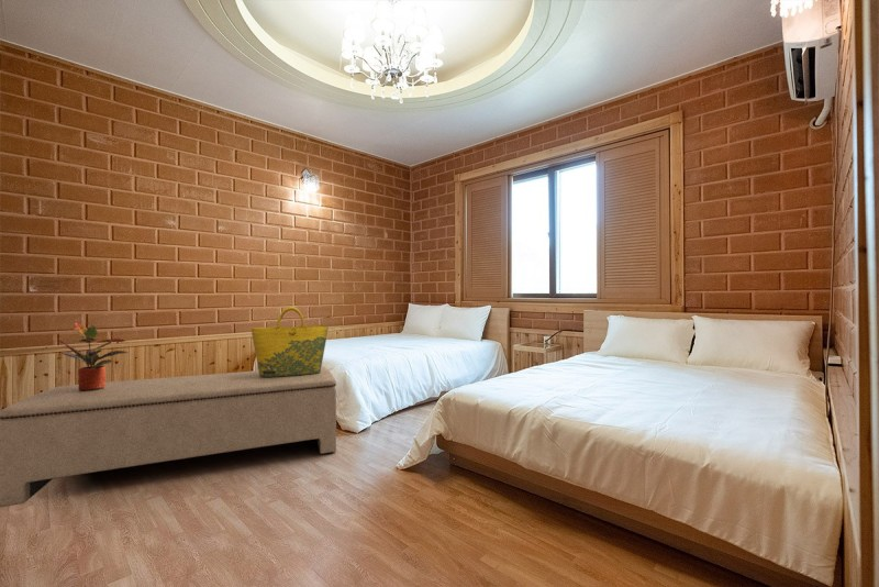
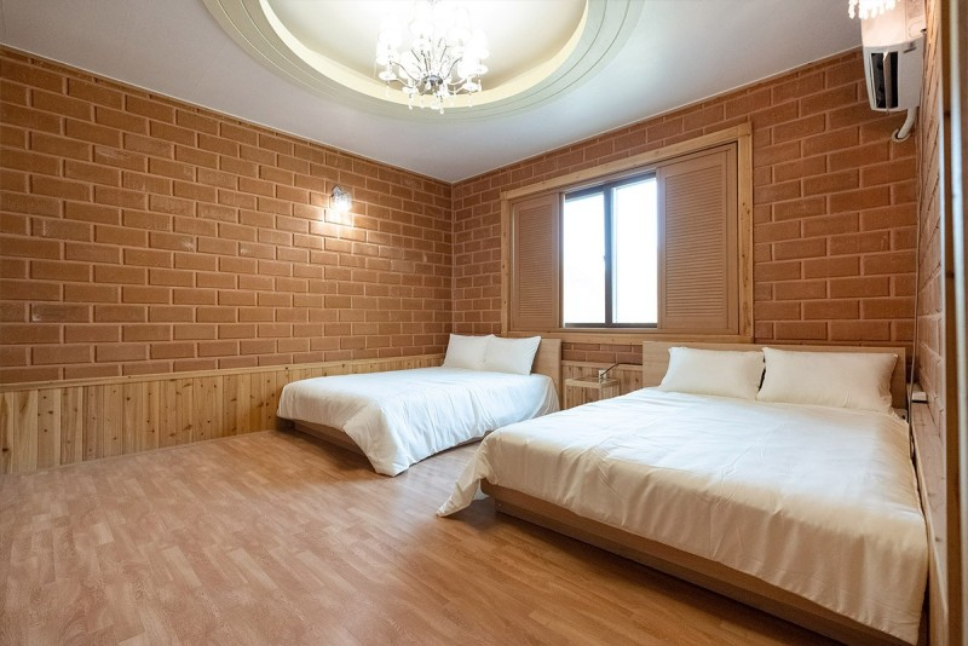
- tote bag [251,306,330,377]
- bench [0,366,337,508]
- potted plant [58,322,130,390]
